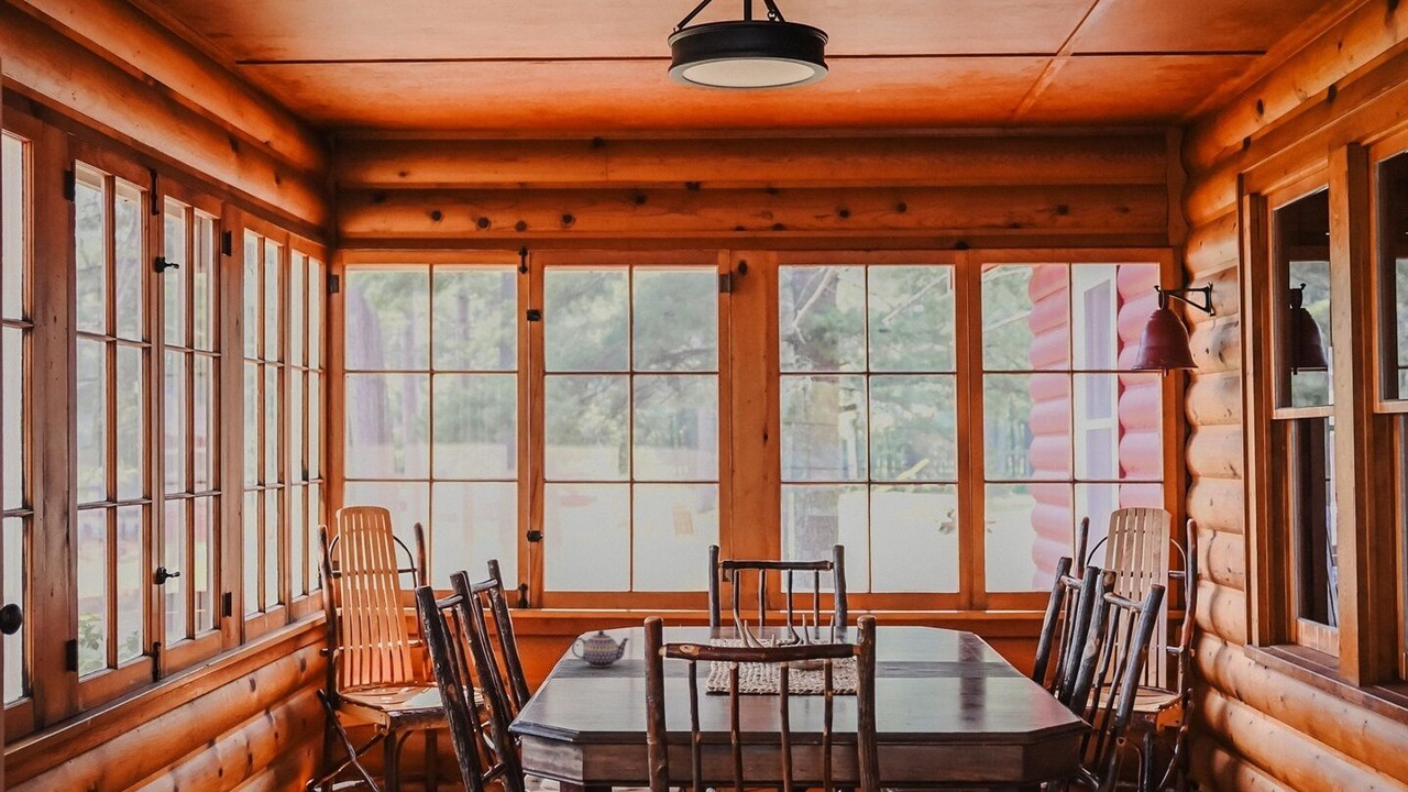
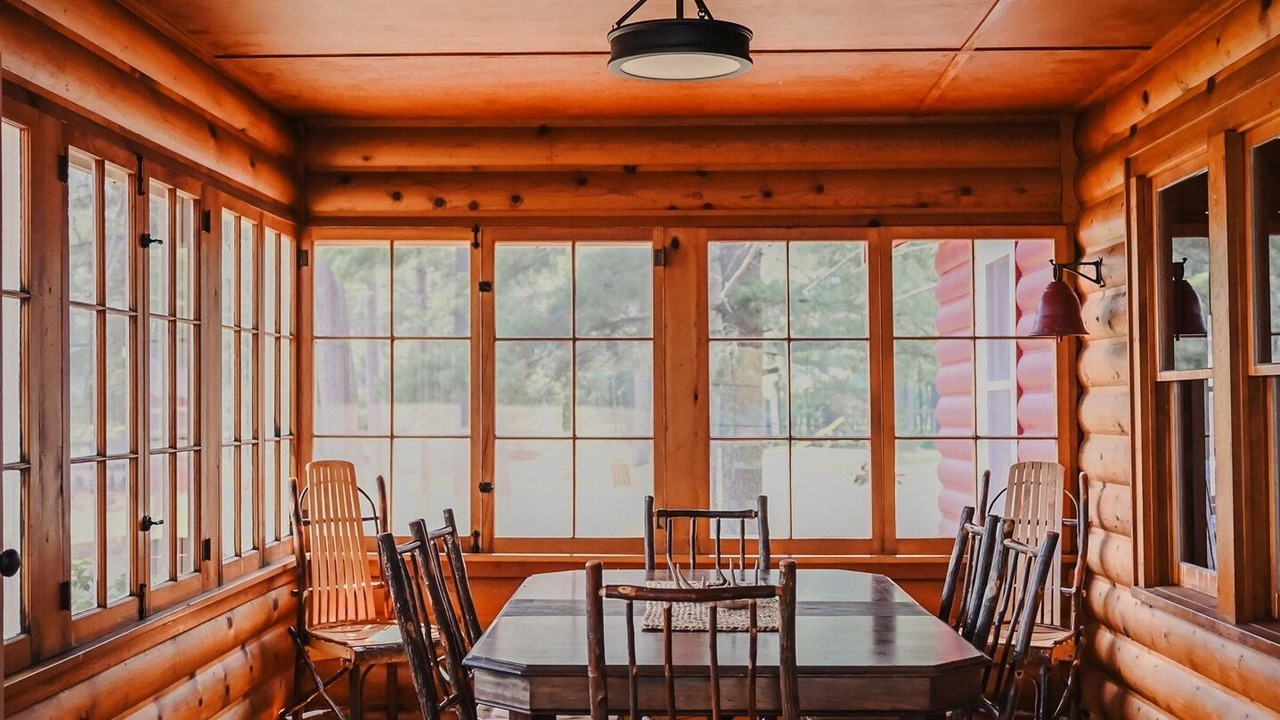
- teapot [571,629,630,668]
